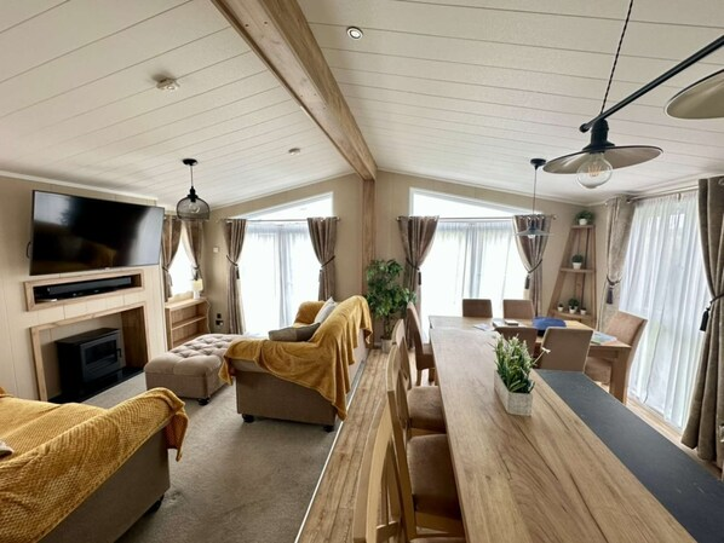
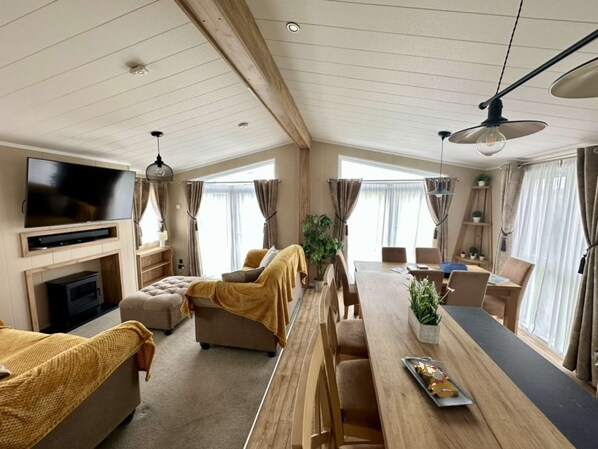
+ plate [400,356,477,408]
